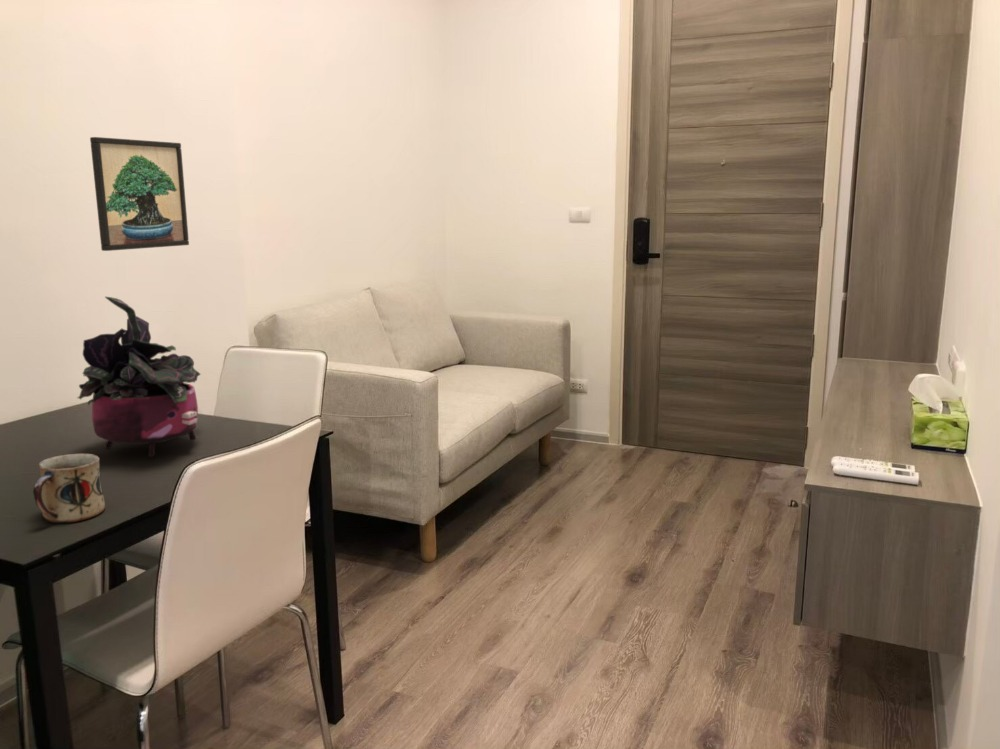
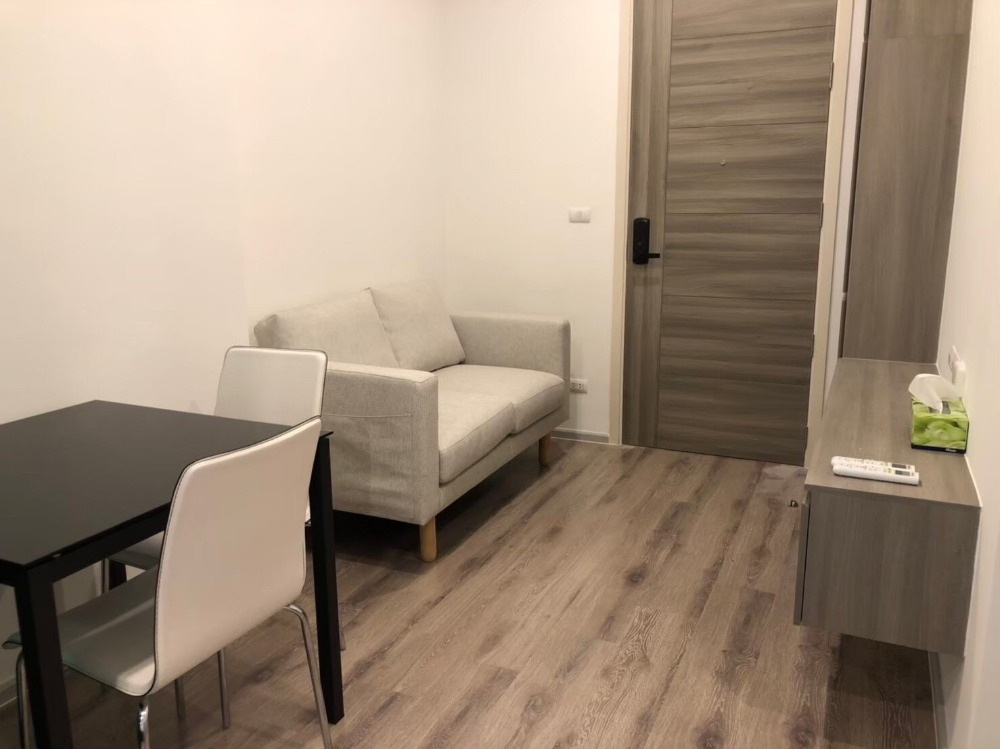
- mug [32,452,106,524]
- potted plant [76,296,202,458]
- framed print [89,136,190,252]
